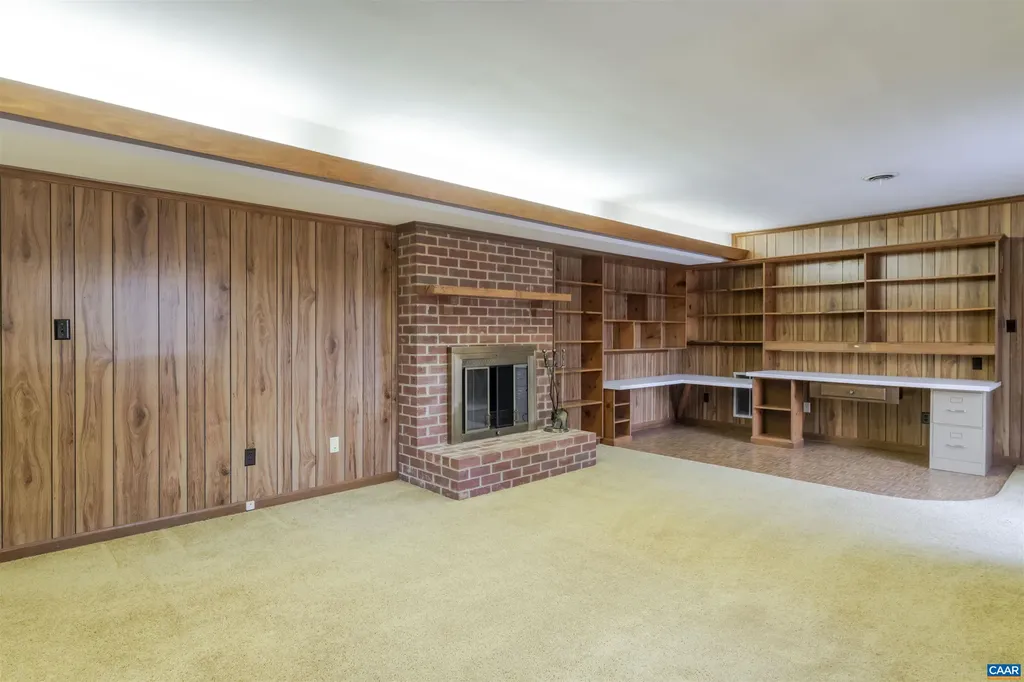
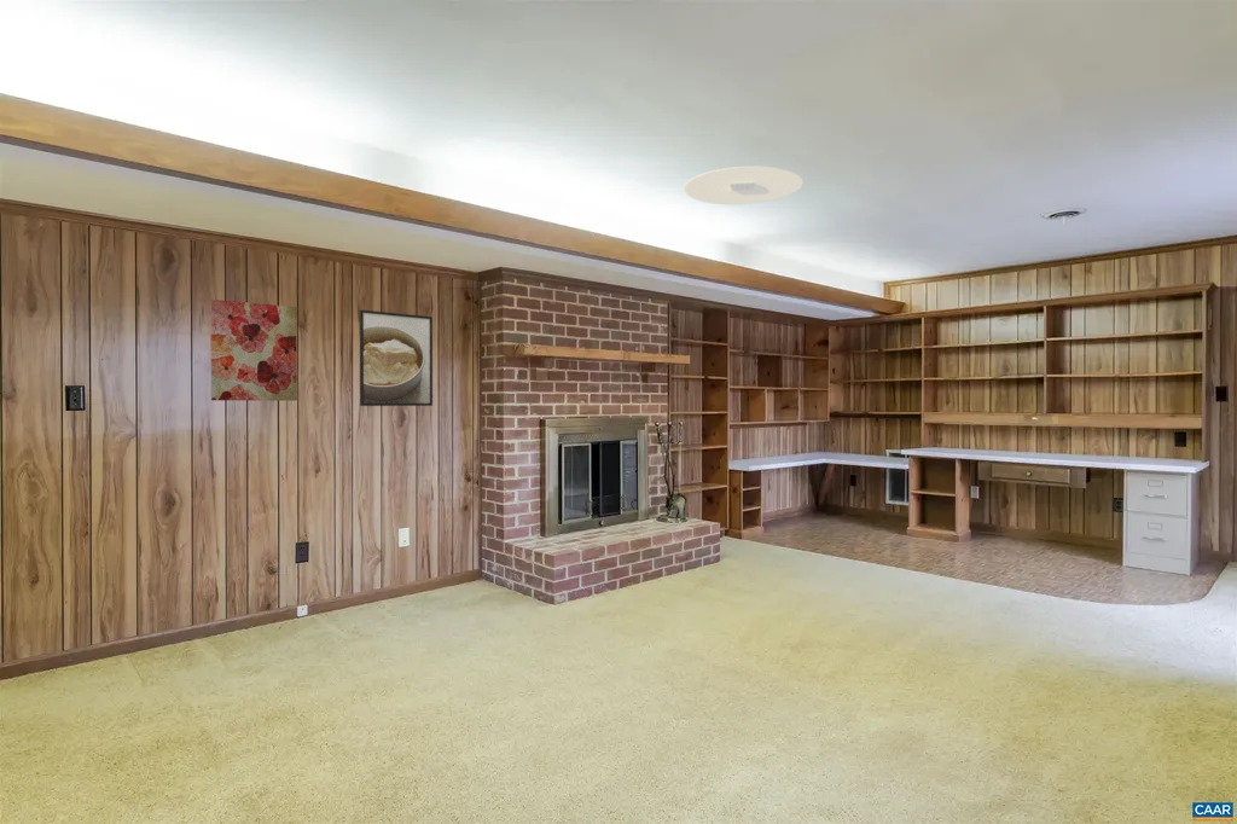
+ wall art [209,298,298,402]
+ ceiling light [683,166,805,205]
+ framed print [359,309,434,407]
